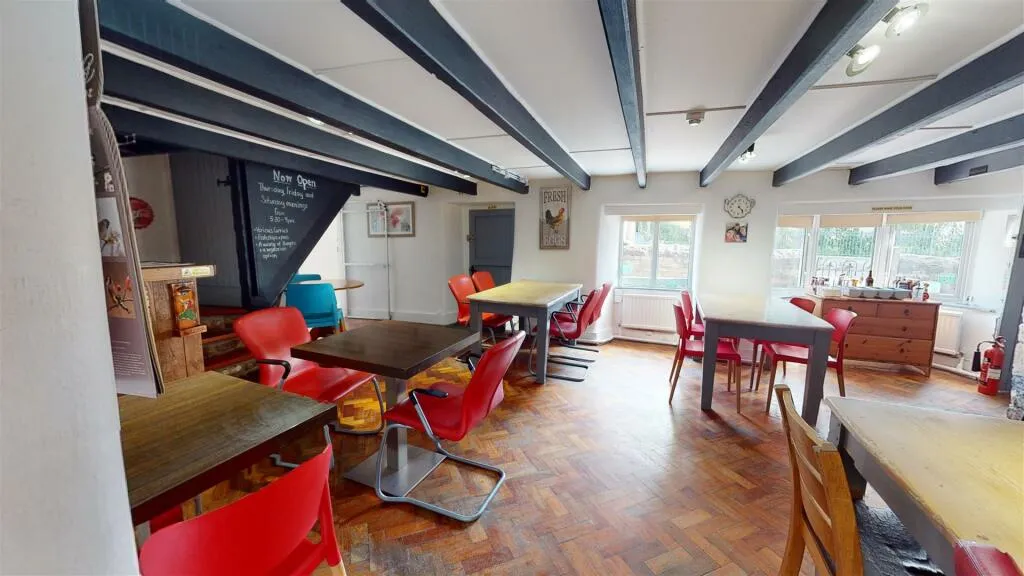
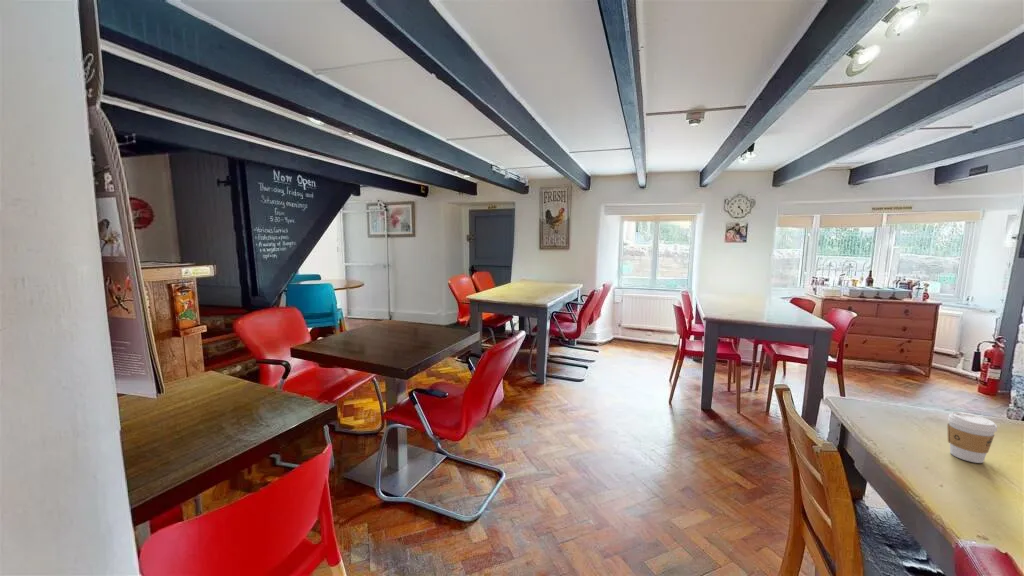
+ coffee cup [946,411,998,464]
